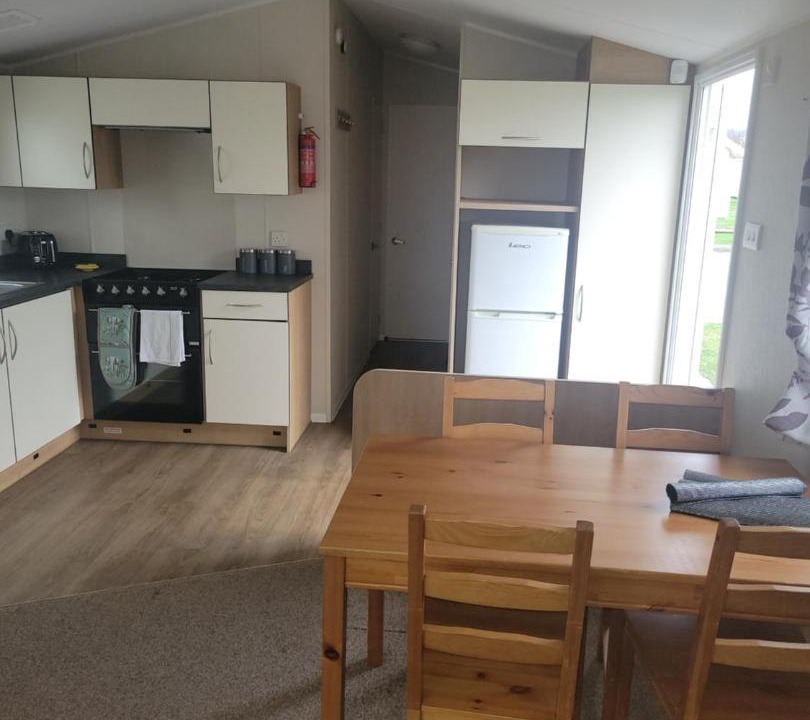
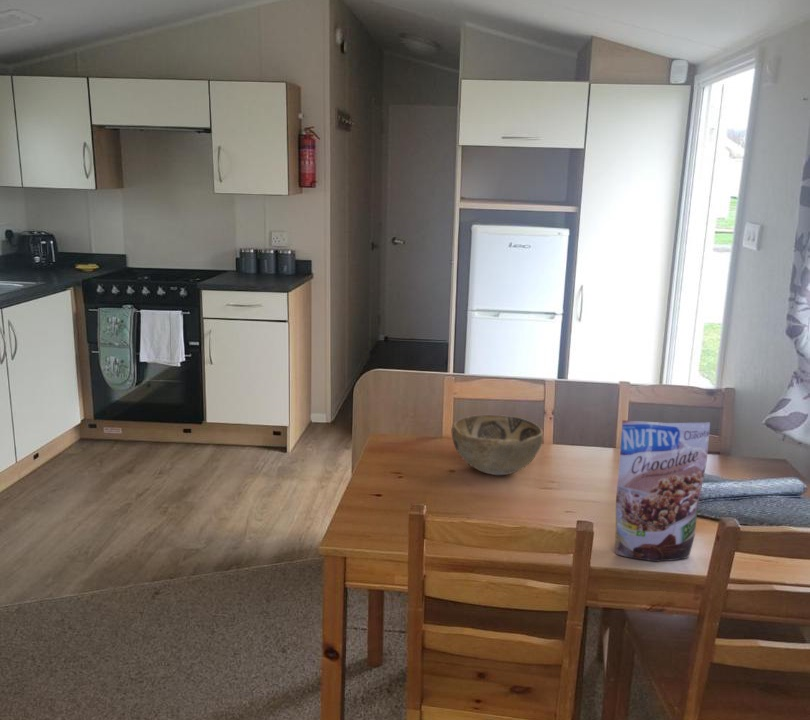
+ decorative bowl [450,414,544,476]
+ granola pouch [614,419,711,563]
